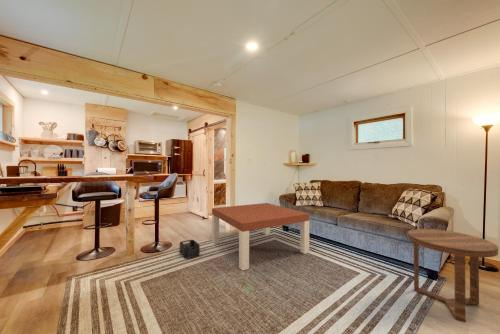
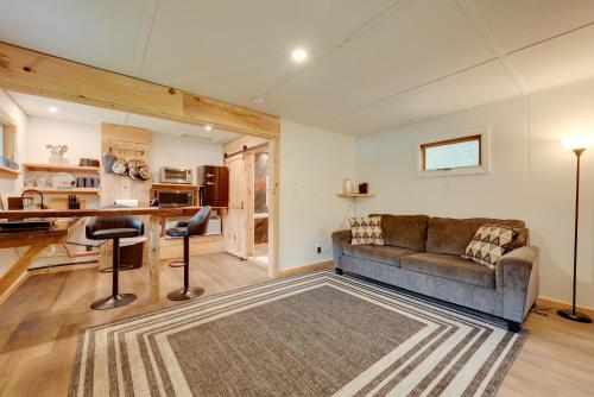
- side table [407,228,499,323]
- storage bin [179,239,201,259]
- coffee table [211,202,310,271]
